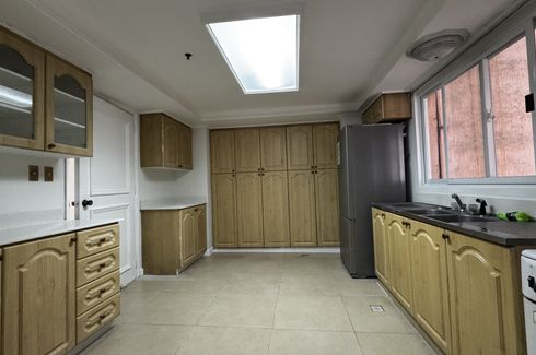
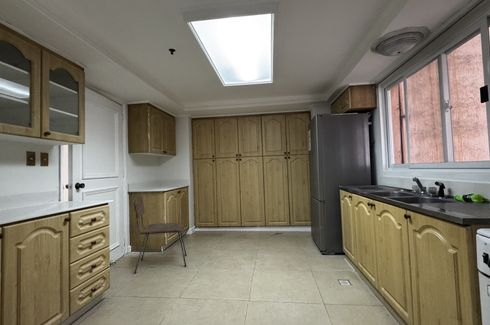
+ dining chair [133,194,188,275]
